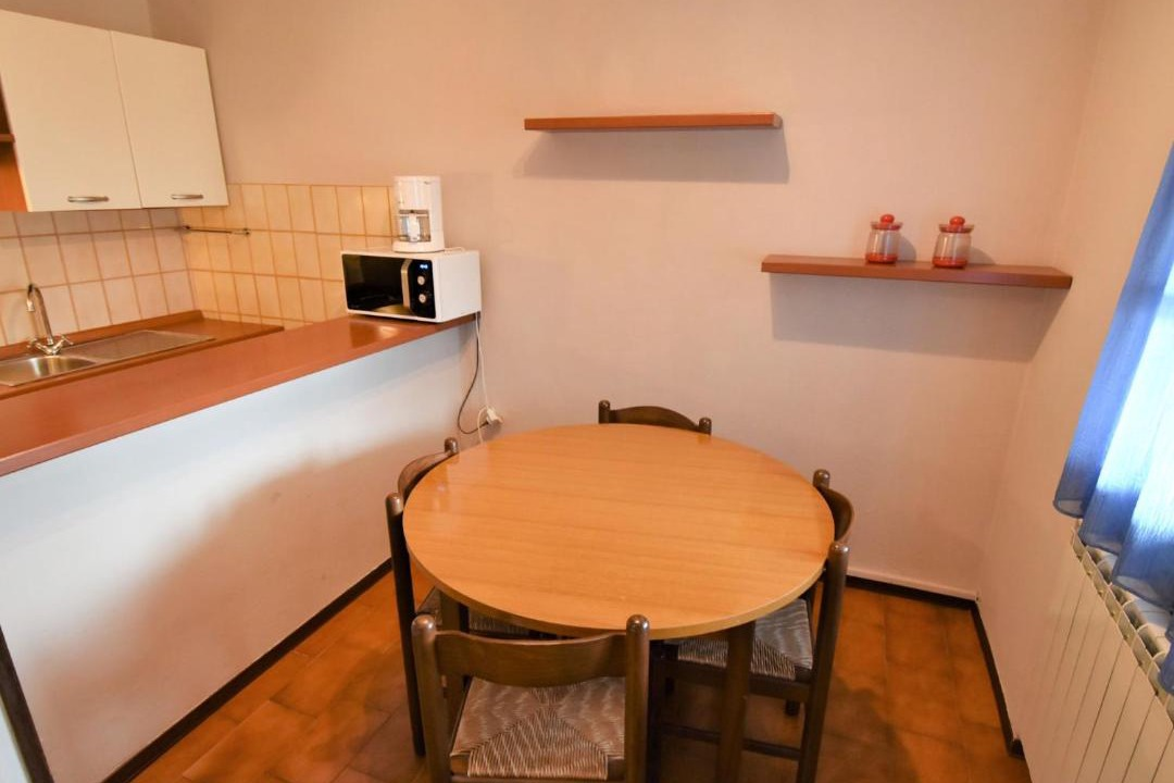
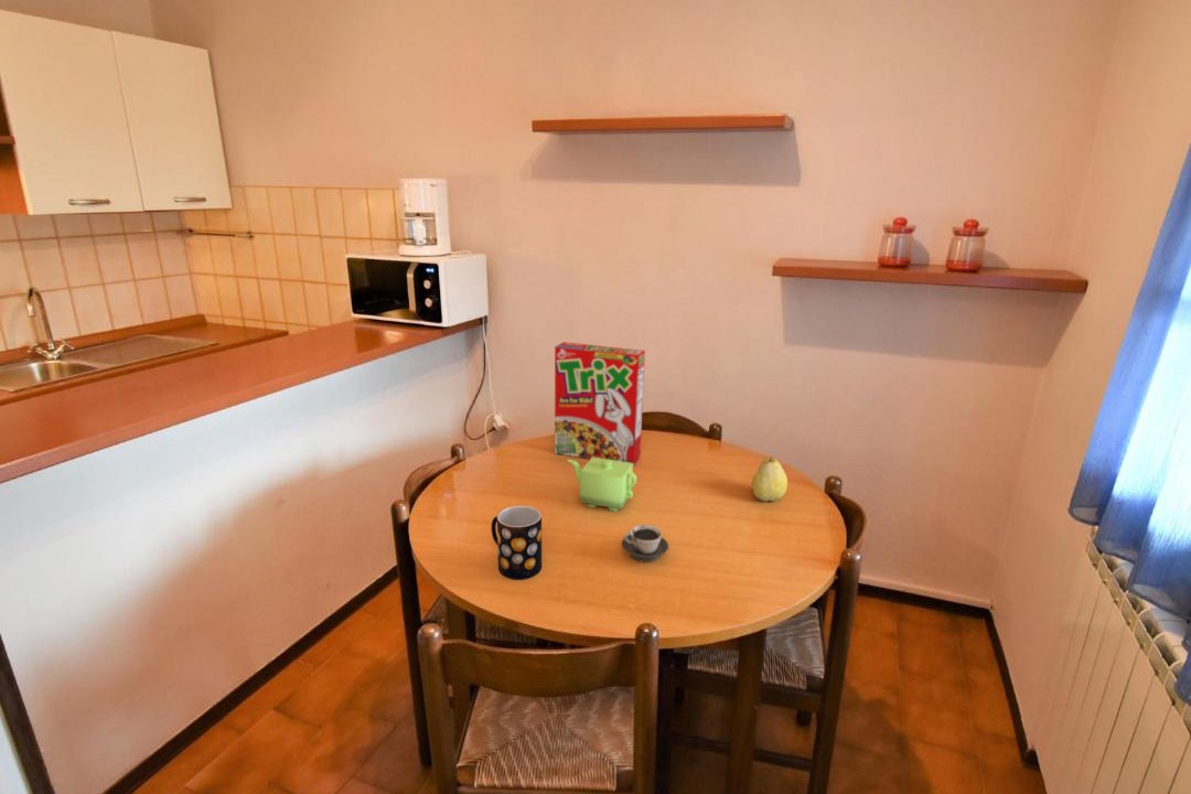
+ teapot [566,458,639,513]
+ cereal box [554,341,646,468]
+ fruit [751,455,788,503]
+ mug [491,505,543,581]
+ cup [621,524,669,564]
